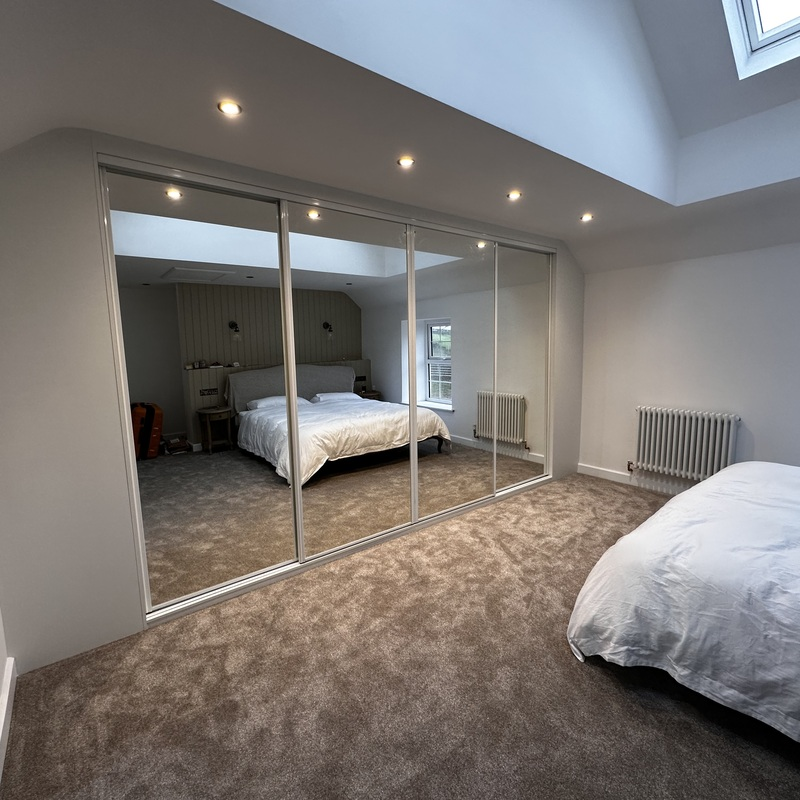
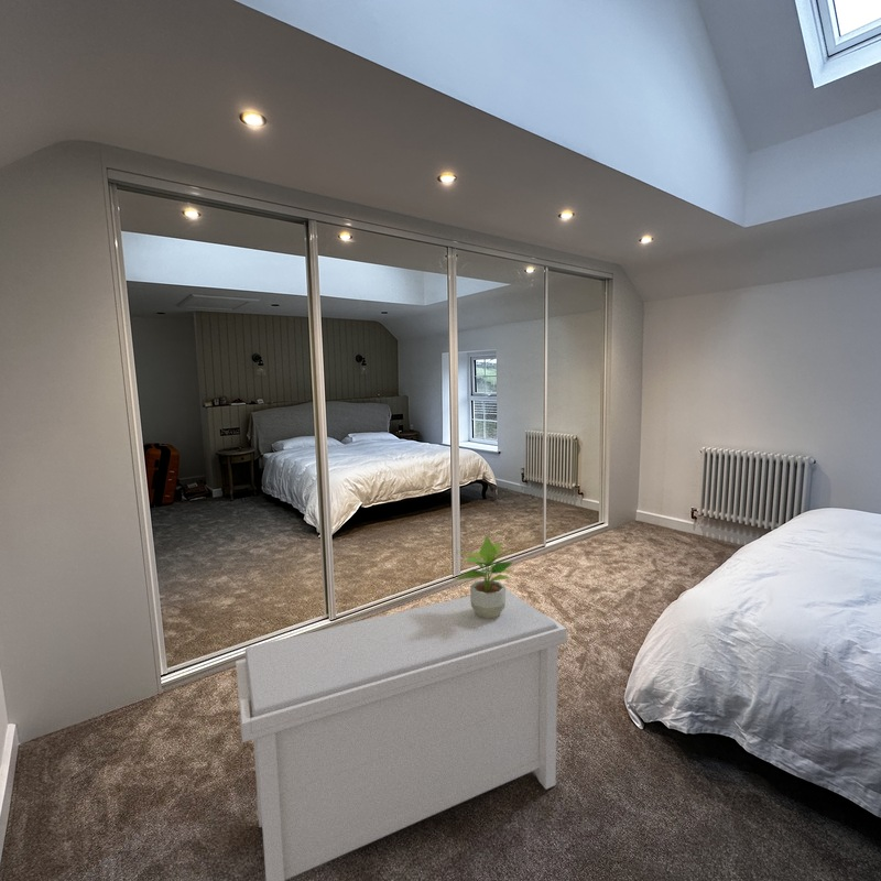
+ bench [235,588,568,881]
+ potted plant [454,535,513,619]
